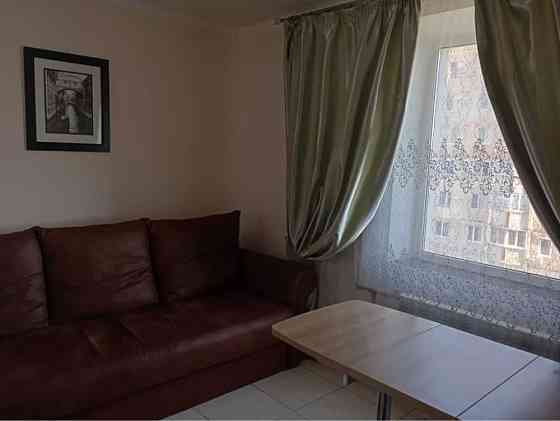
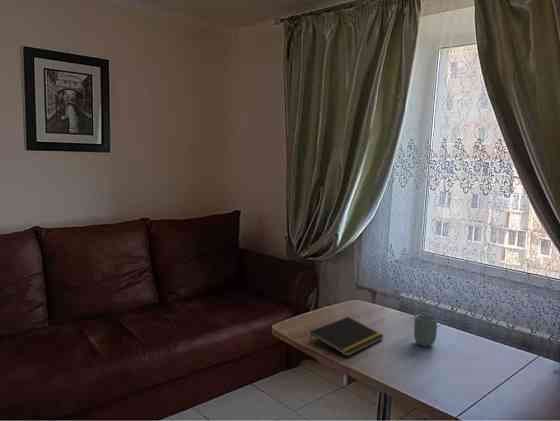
+ notepad [308,316,385,358]
+ cup [413,313,438,347]
